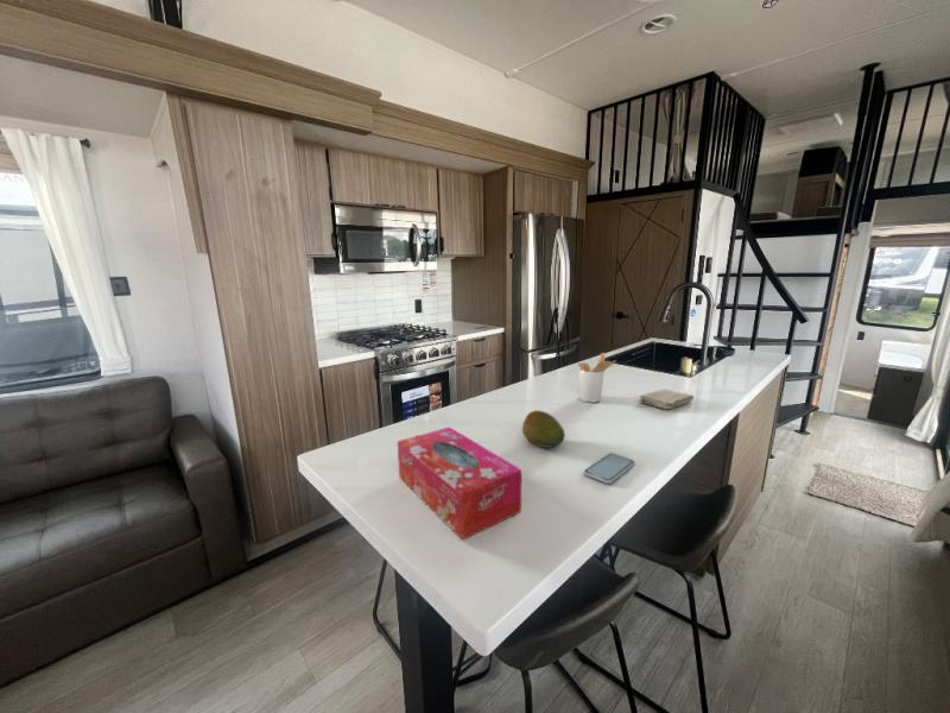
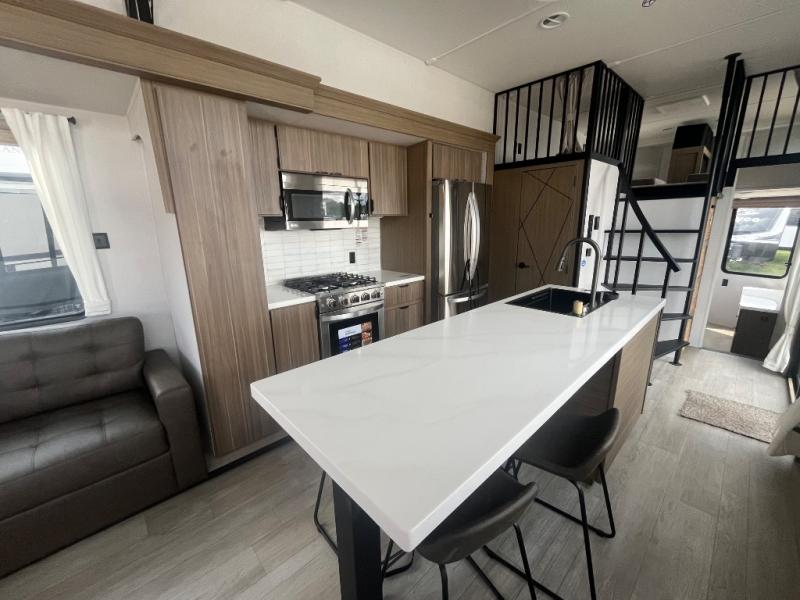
- tissue box [397,425,522,541]
- fruit [521,409,566,449]
- smartphone [583,452,636,485]
- washcloth [639,387,695,410]
- utensil holder [577,352,618,404]
